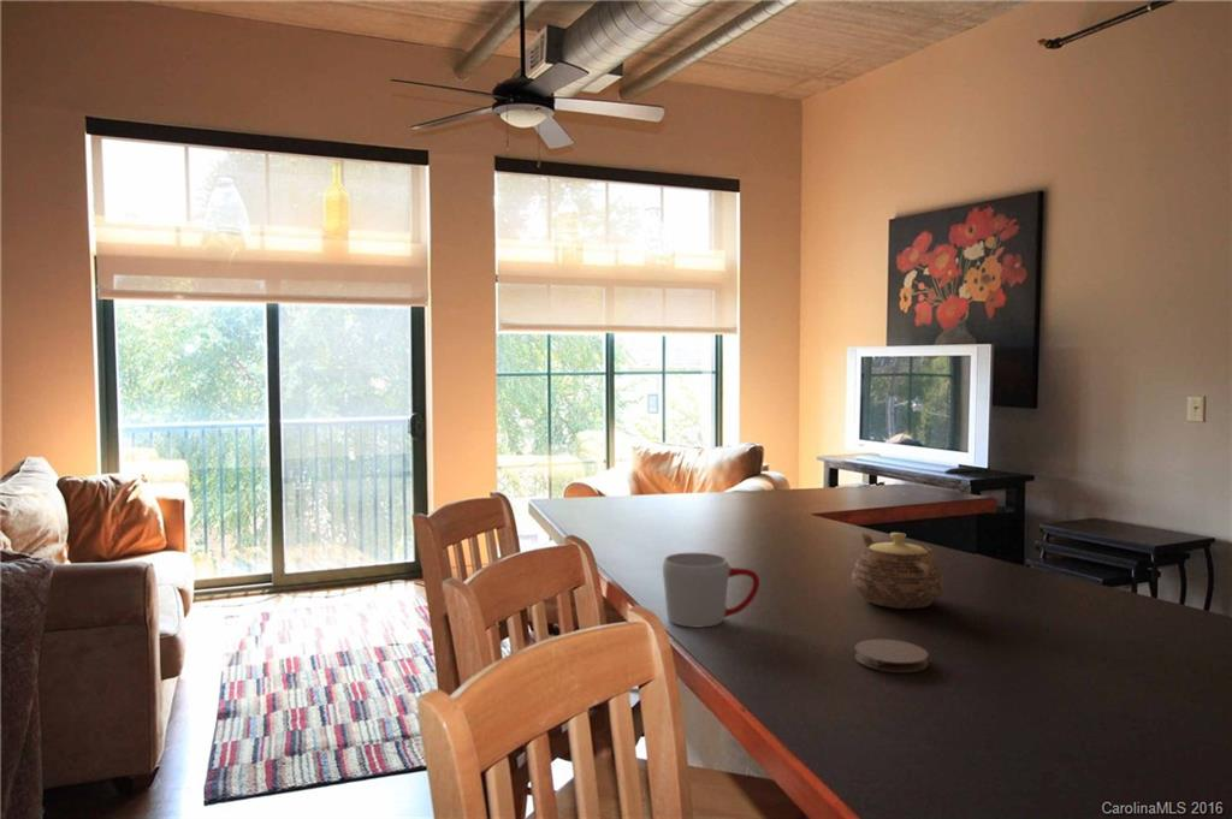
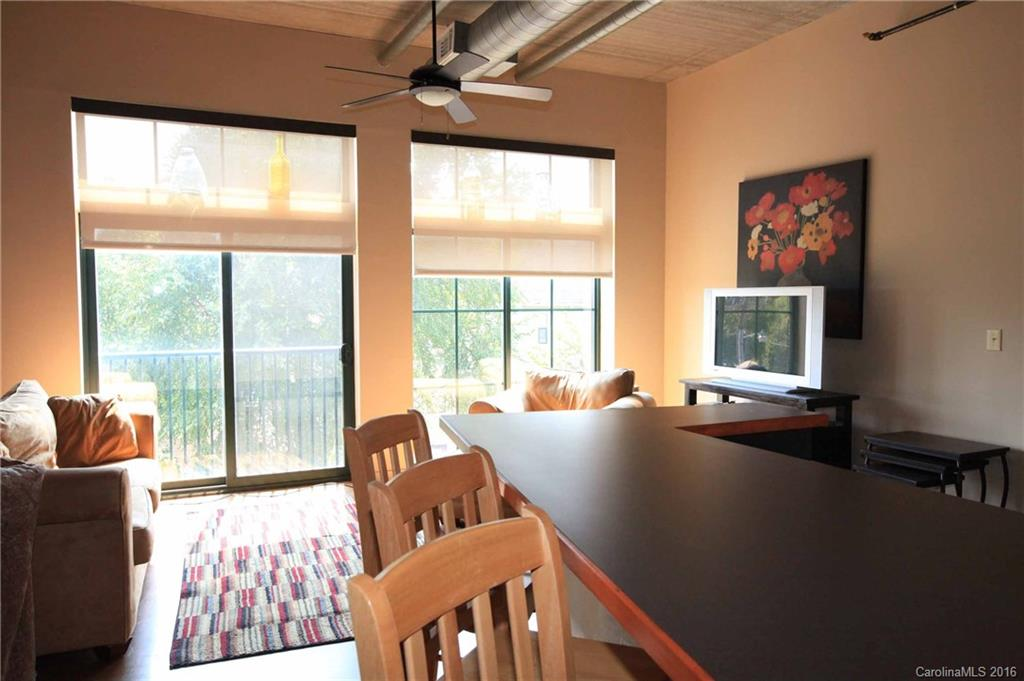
- teapot [851,532,944,610]
- coaster [853,639,929,673]
- mug [662,552,760,628]
